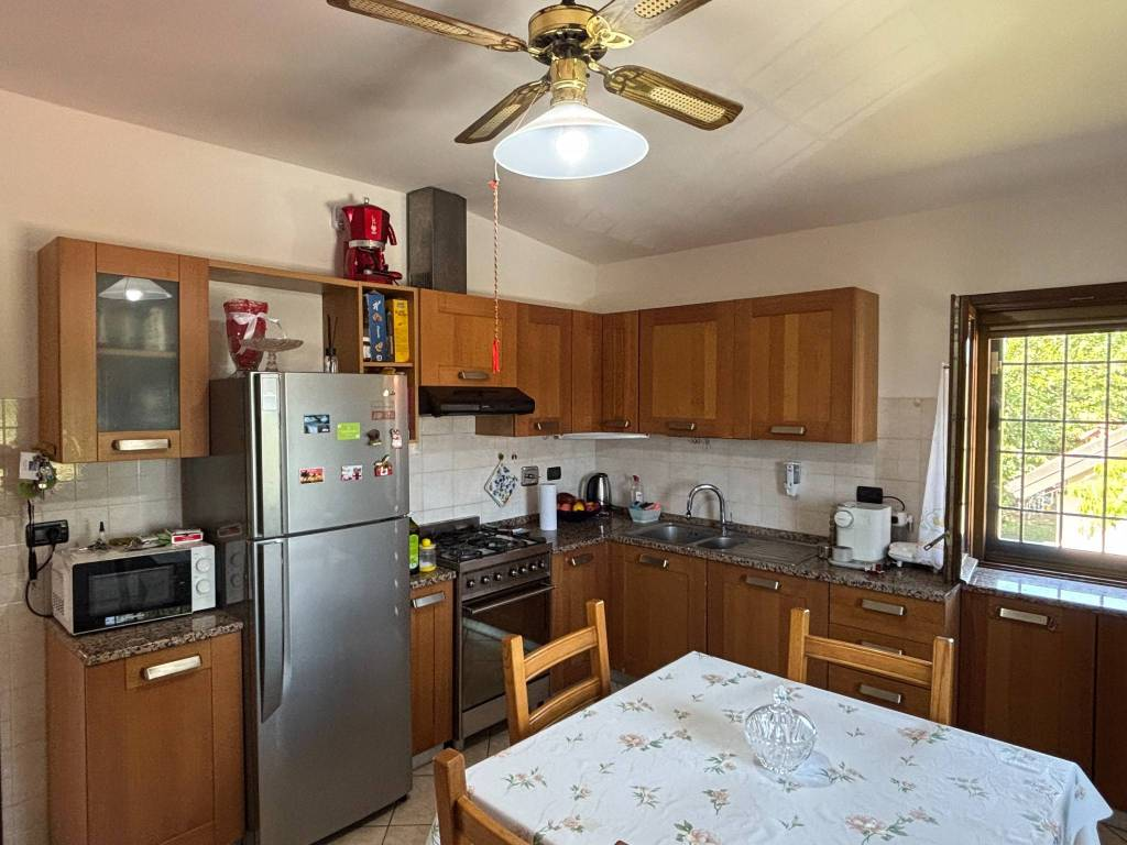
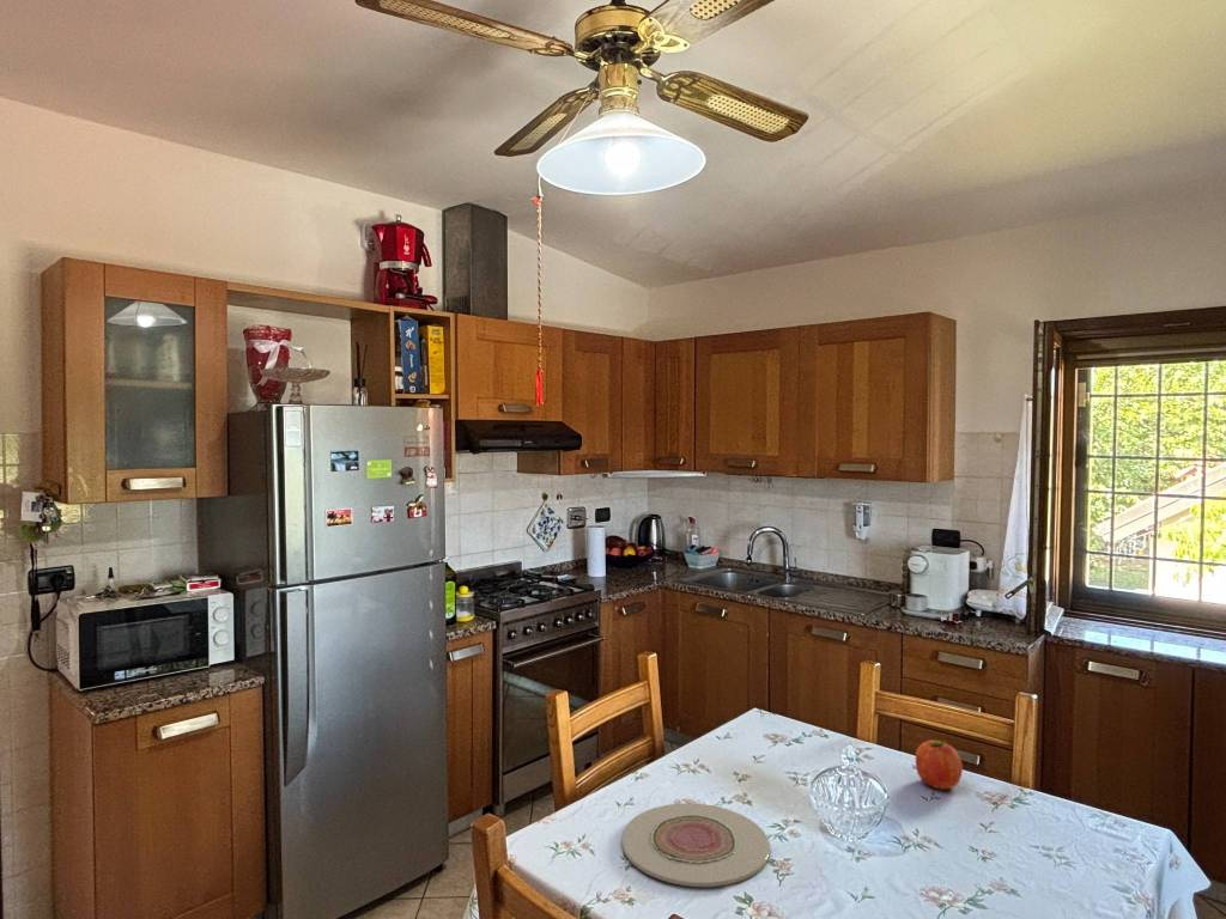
+ plate [620,802,771,888]
+ fruit [915,740,964,790]
